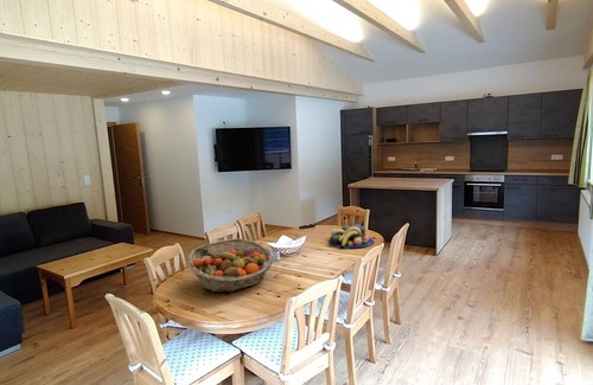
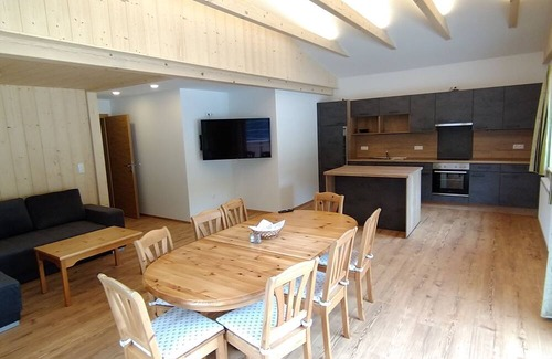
- fruit basket [186,238,274,294]
- fruit bowl [329,223,375,249]
